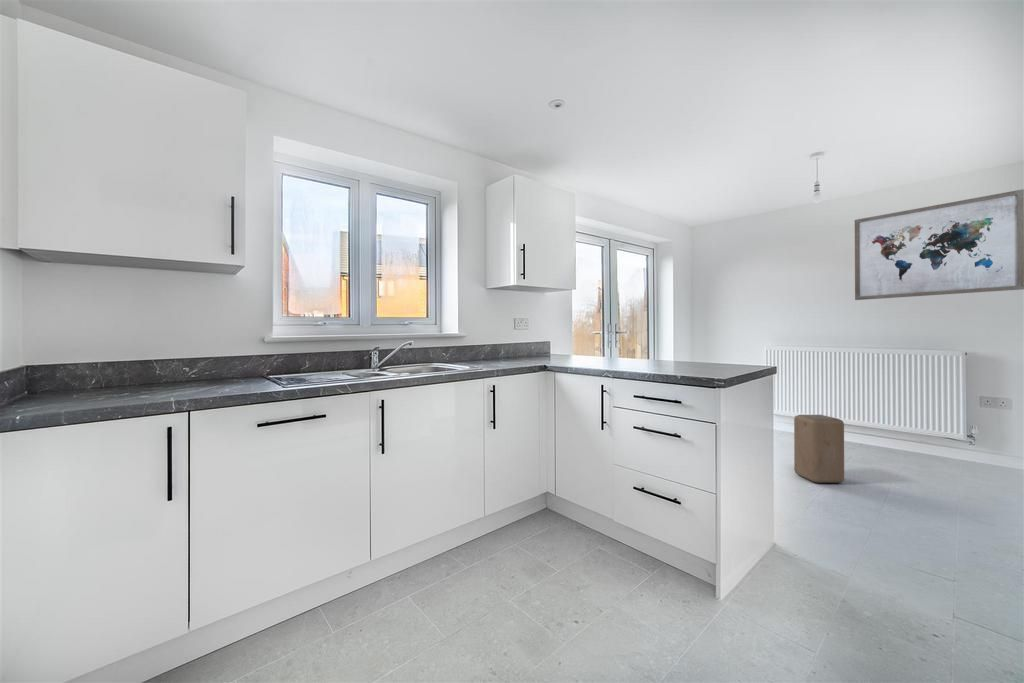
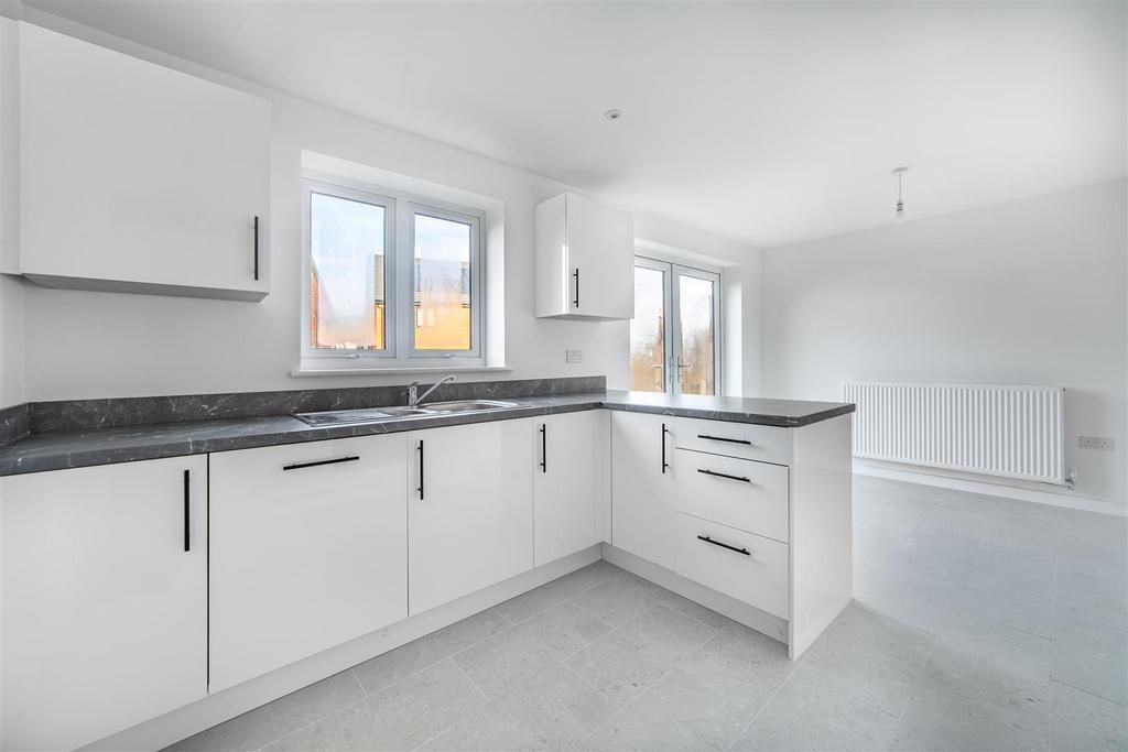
- stool [793,414,845,484]
- wall art [854,188,1024,301]
